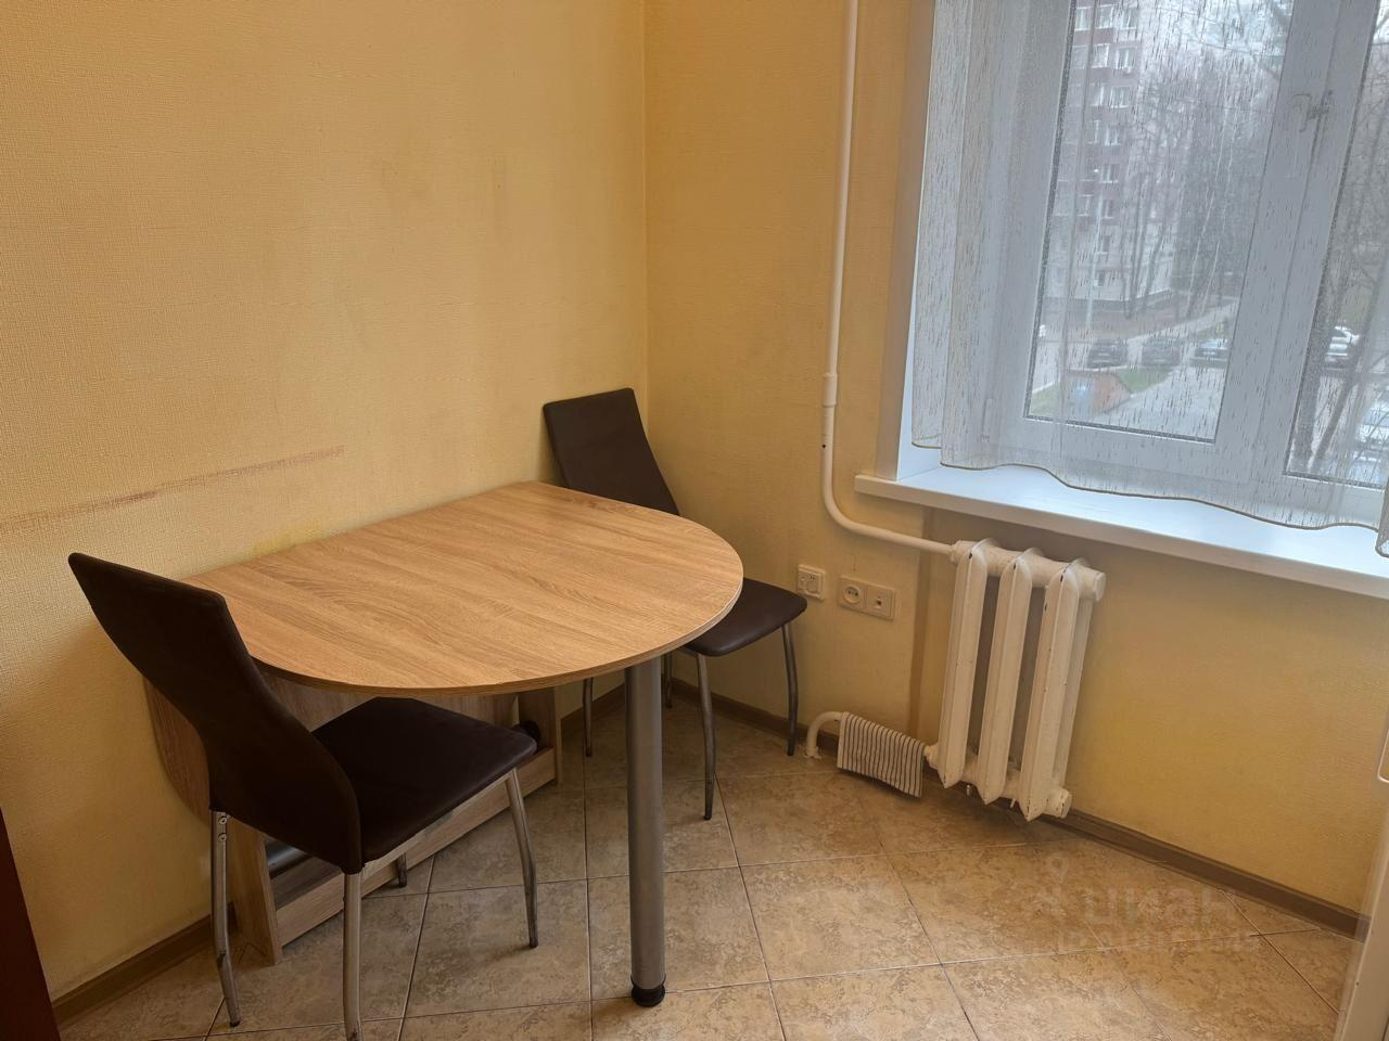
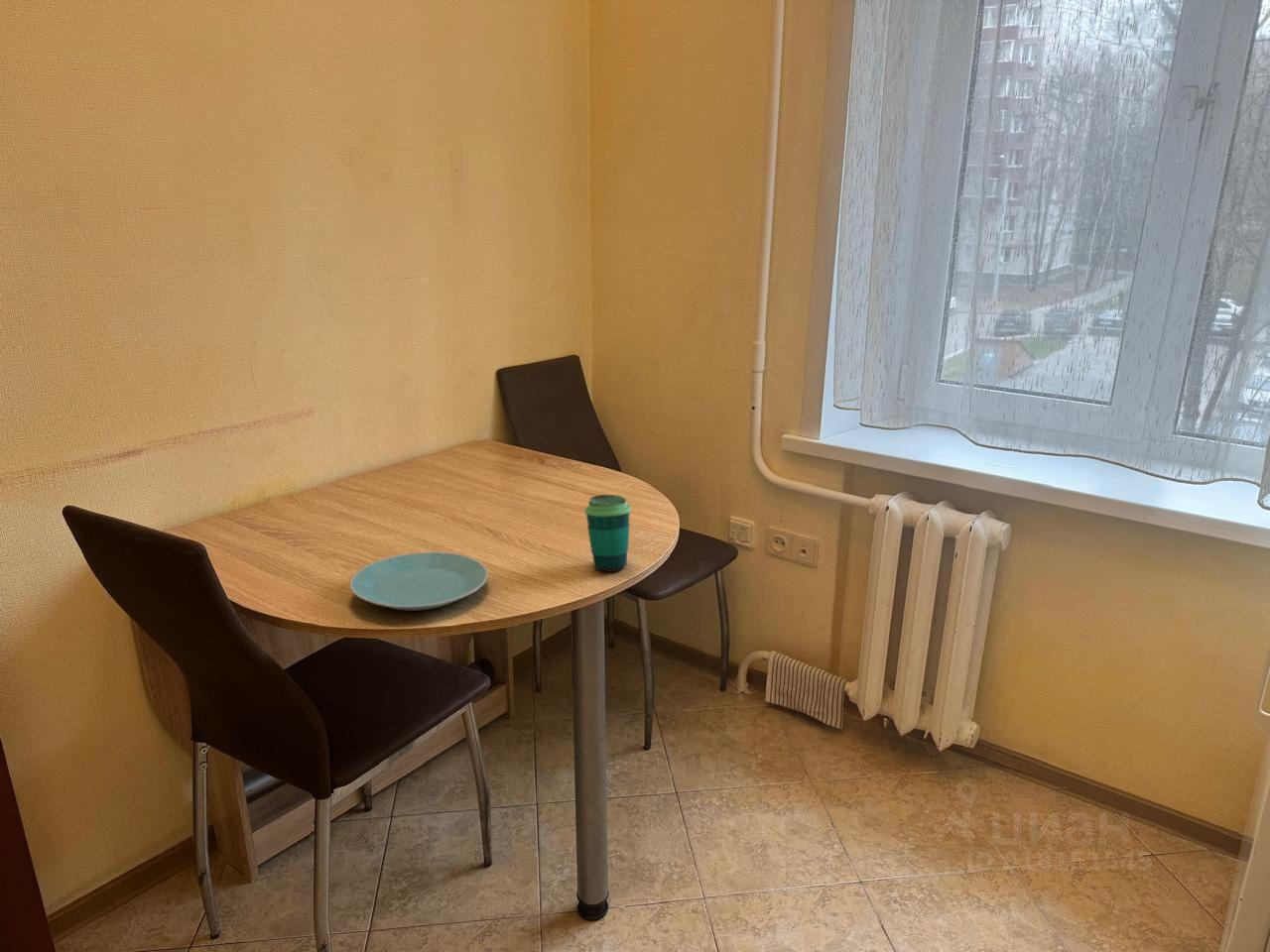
+ plate [349,551,489,612]
+ cup [583,494,632,573]
